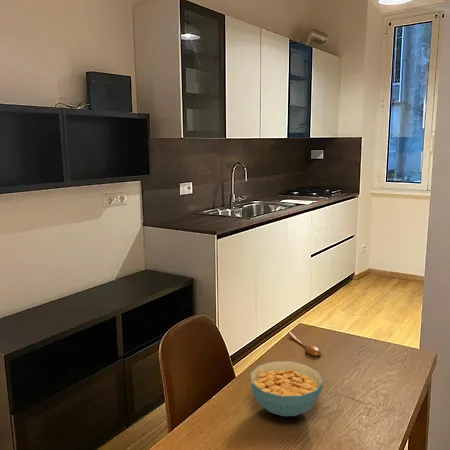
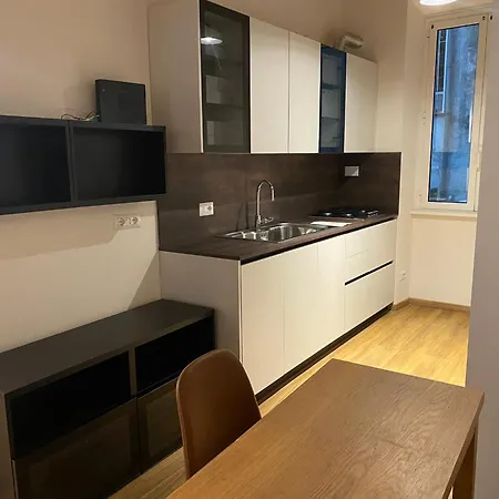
- spoon [287,331,322,357]
- cereal bowl [249,360,324,417]
